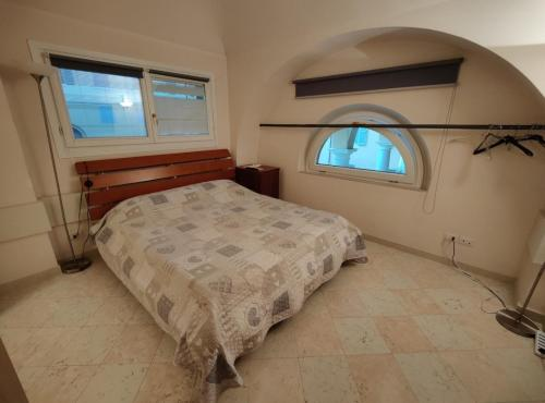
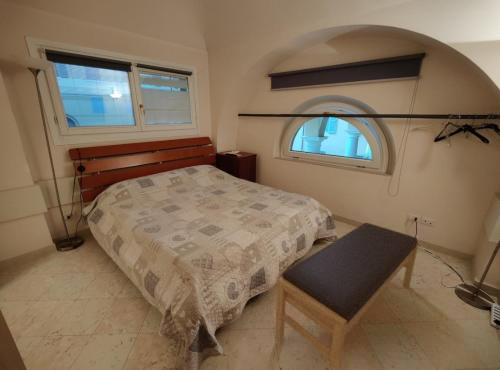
+ bench [274,222,420,370]
